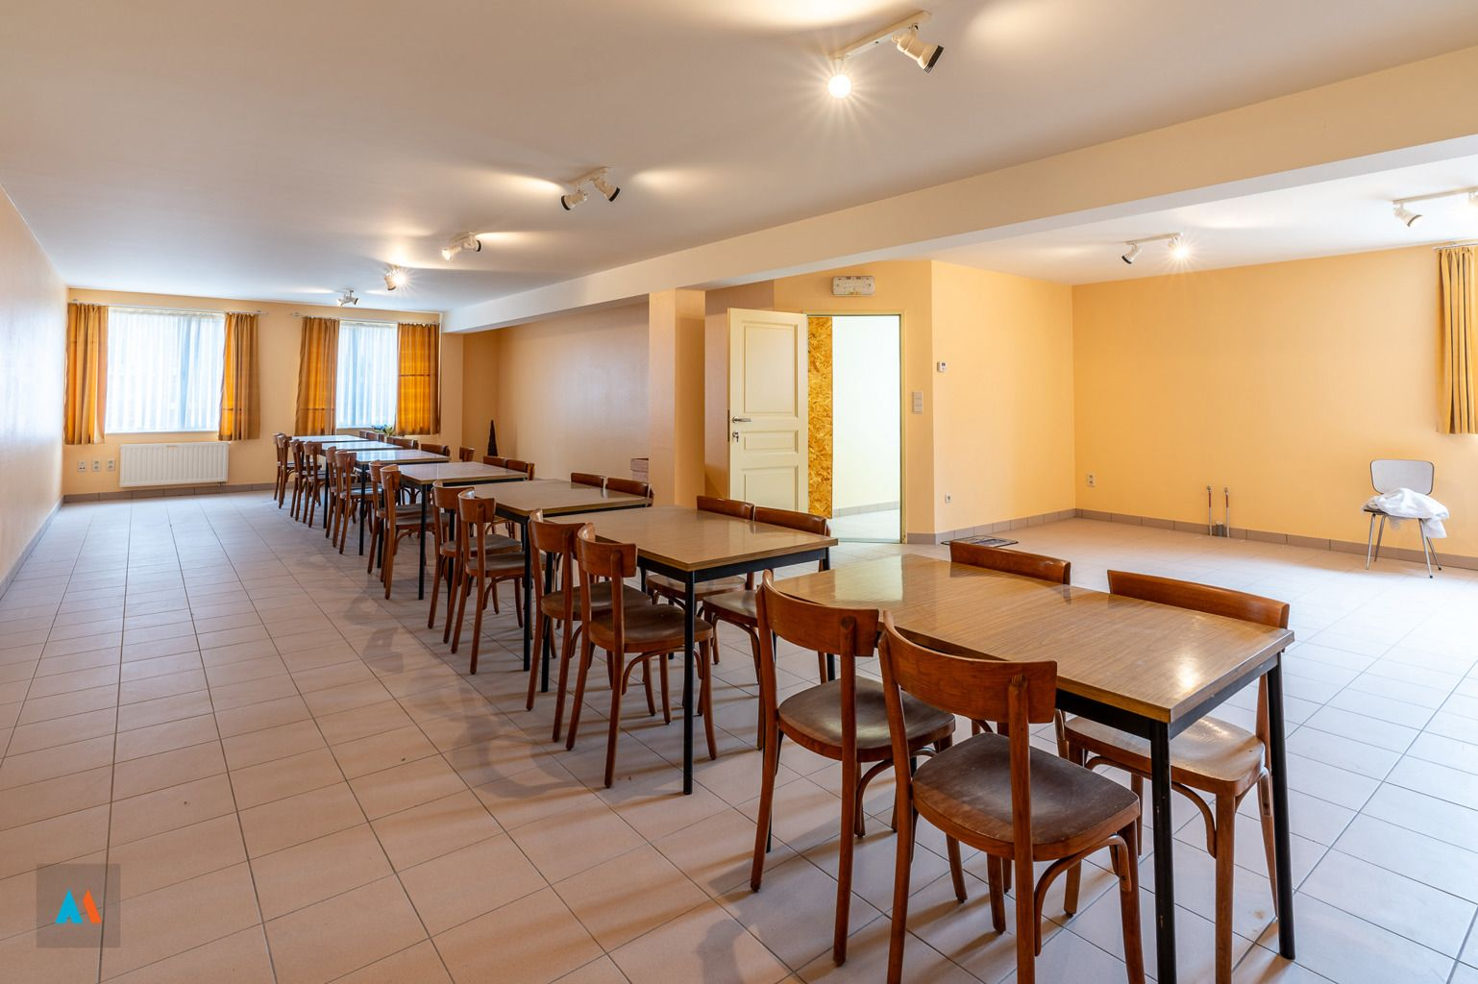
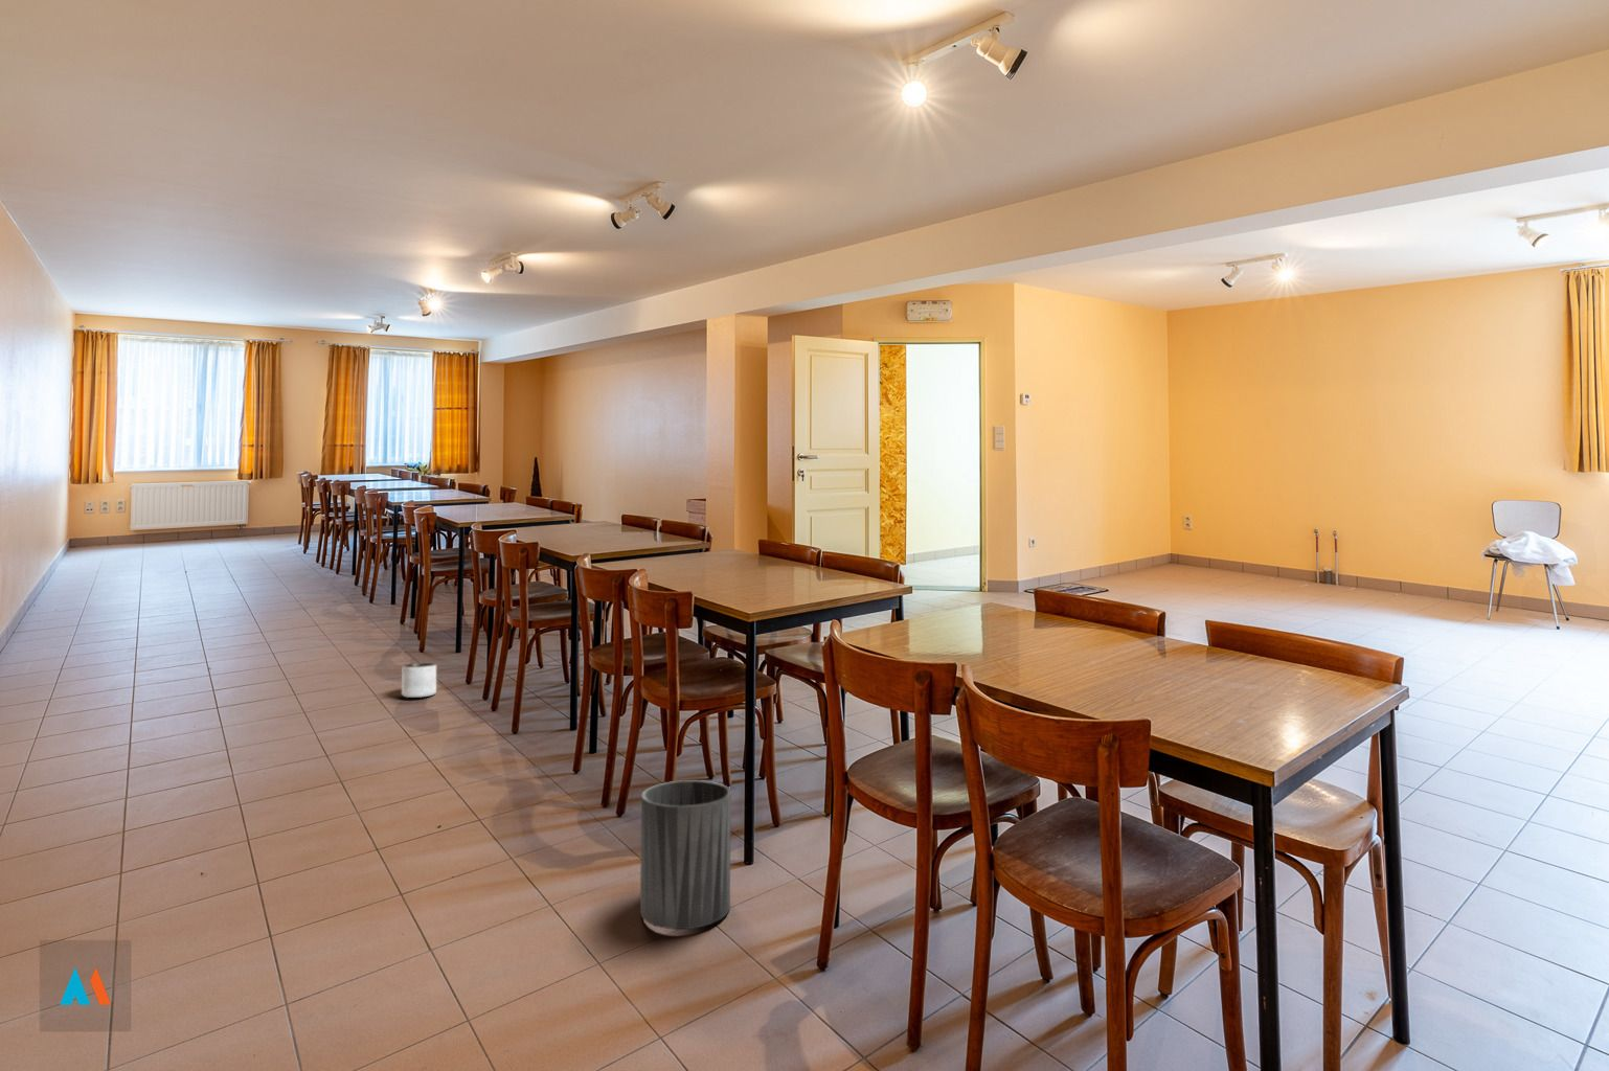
+ planter [400,662,438,698]
+ trash can [640,779,733,931]
